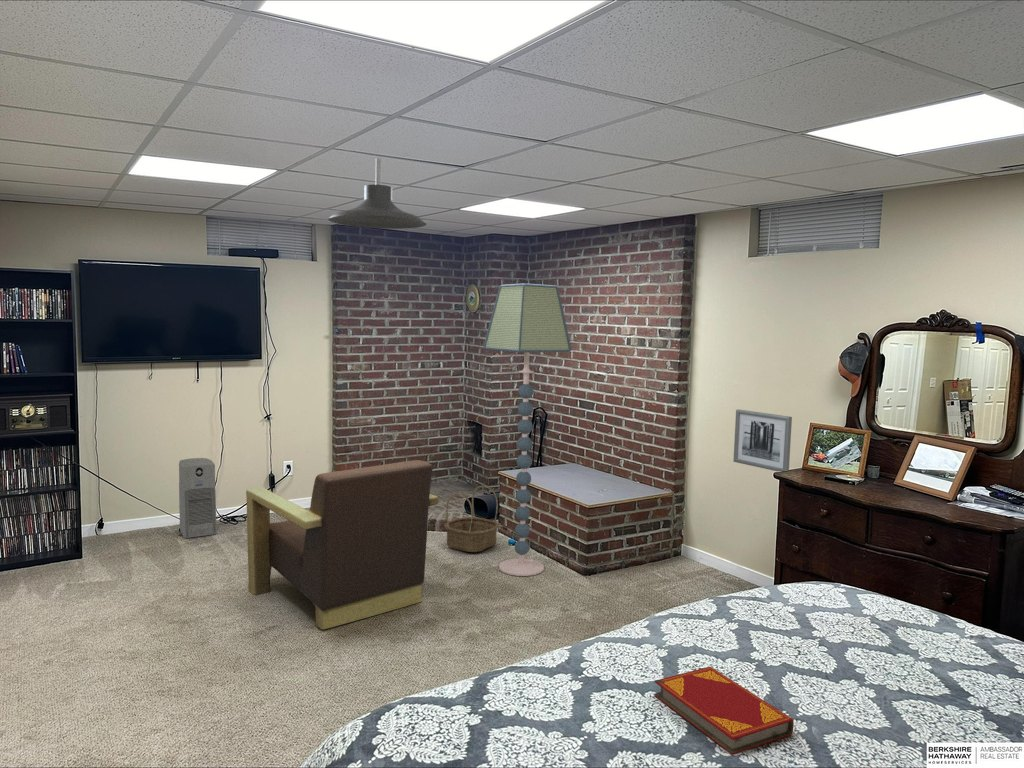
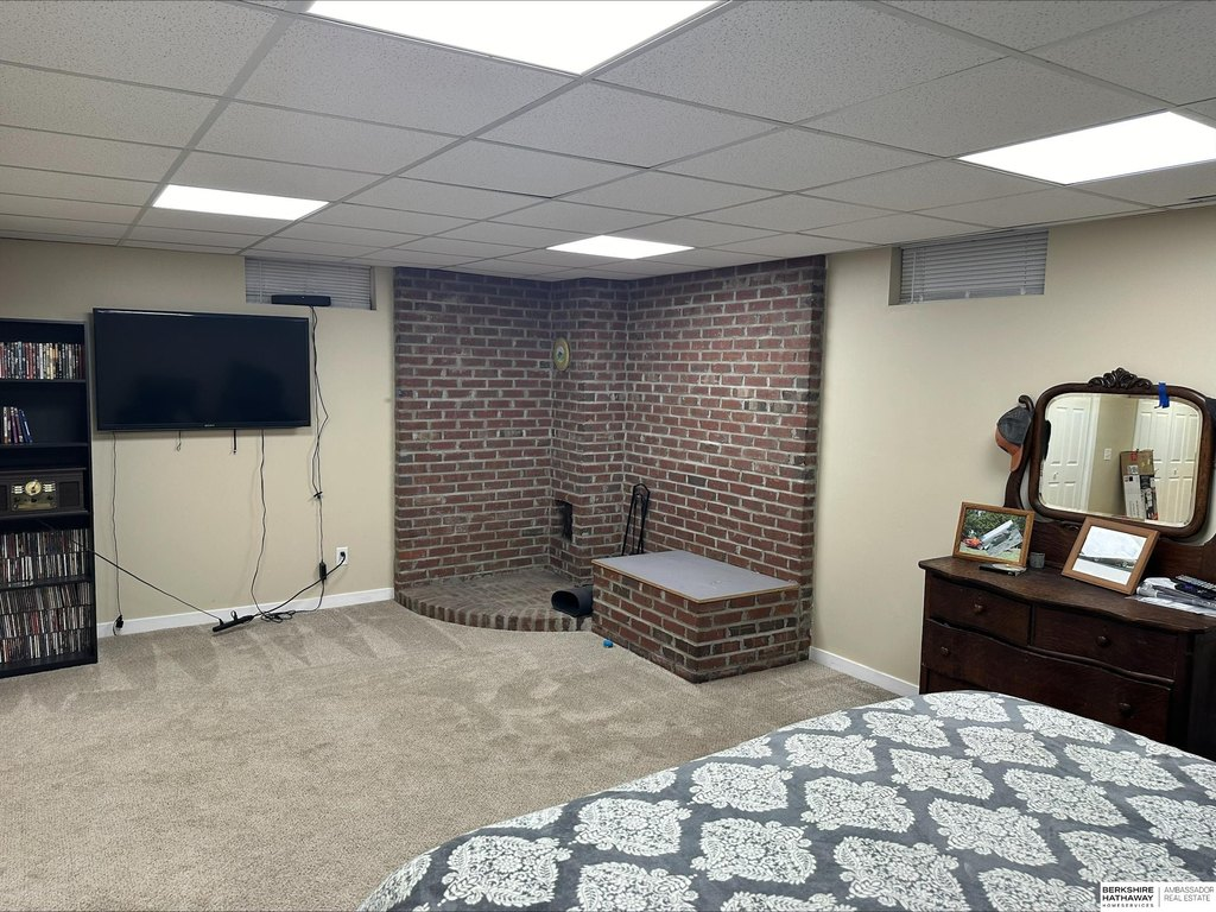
- armchair [245,459,440,630]
- wall art [732,409,793,472]
- basket [444,485,500,553]
- pendant light [327,157,427,230]
- hardback book [653,666,795,756]
- floor lamp [482,283,573,577]
- speaker [178,457,218,539]
